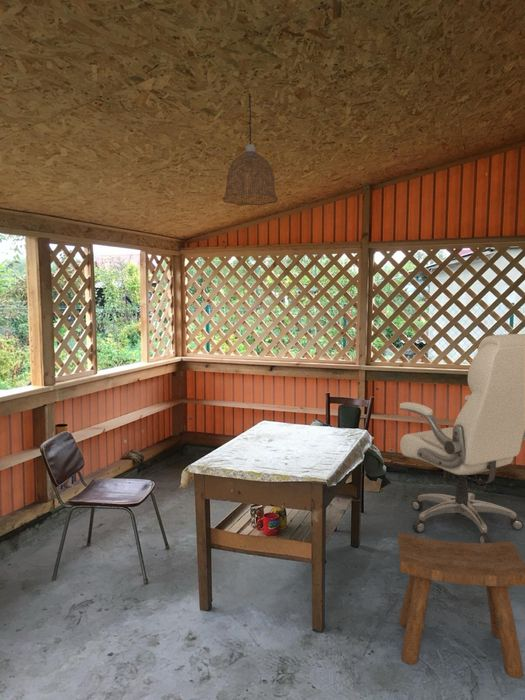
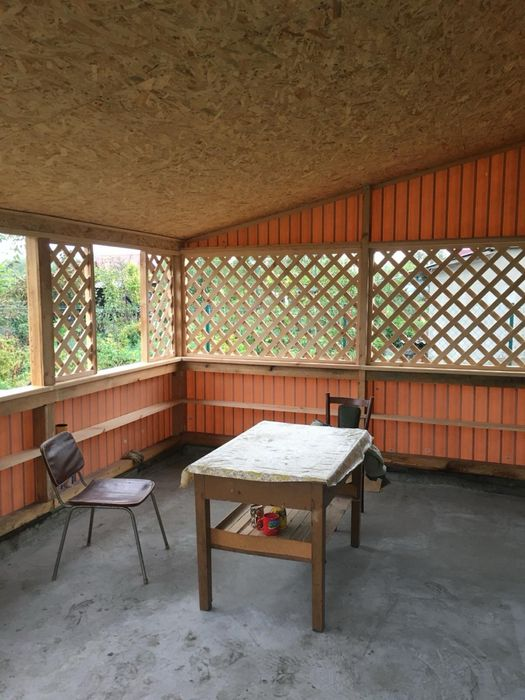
- stool [397,531,525,679]
- pendant lamp [222,93,279,206]
- chair [399,333,525,543]
